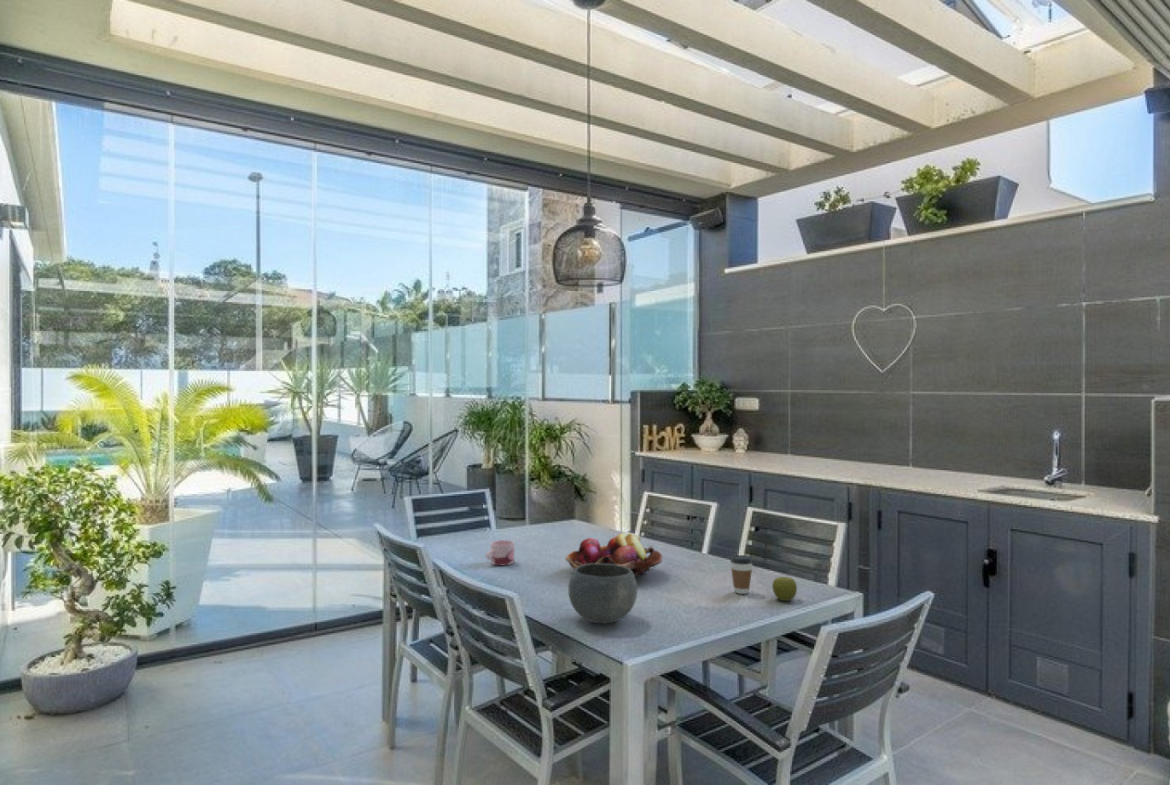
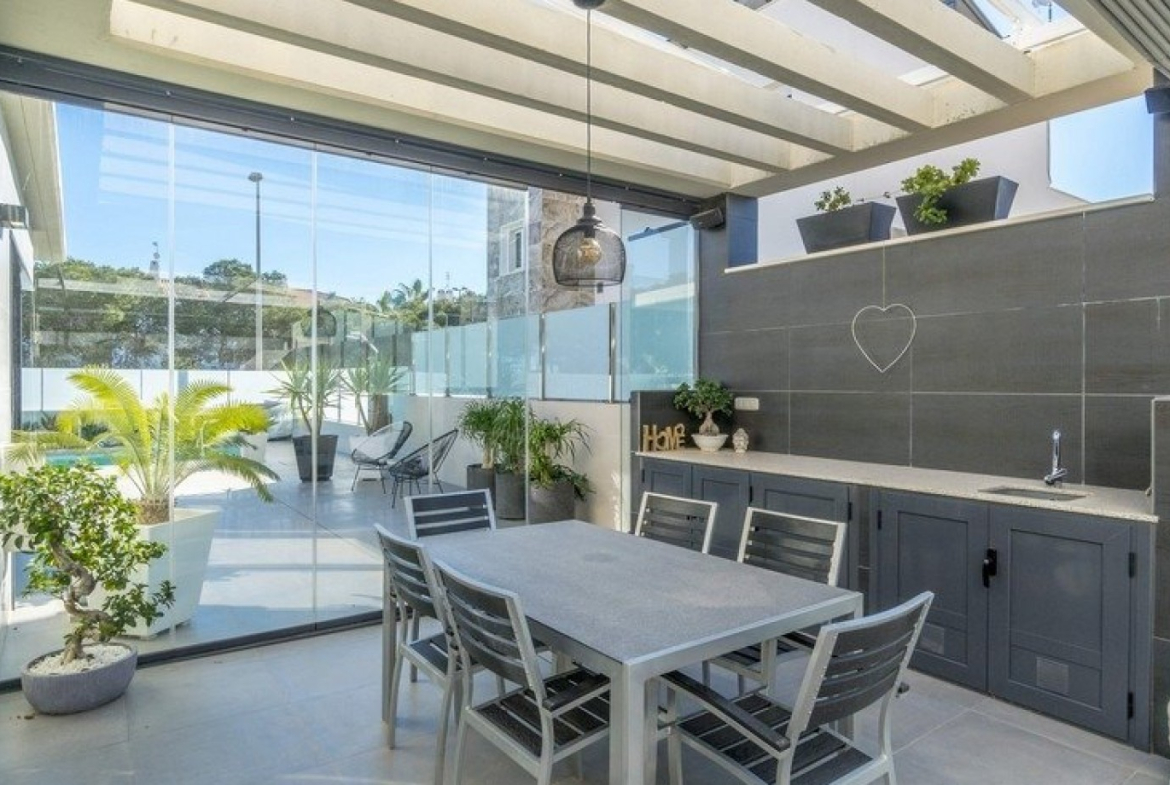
- coffee cup [730,554,754,595]
- bowl [568,563,638,624]
- fruit basket [564,531,663,579]
- apple [771,576,798,602]
- mug [485,539,515,566]
